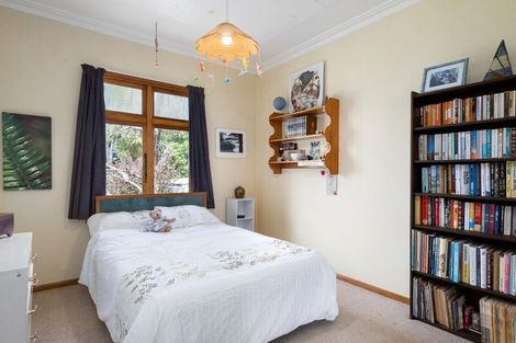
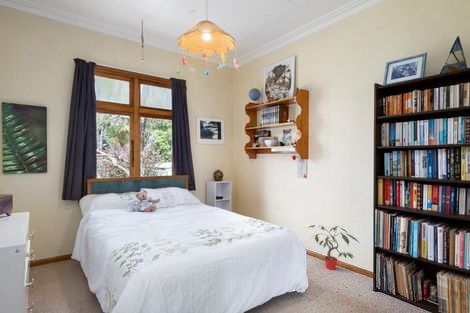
+ potted plant [307,224,359,271]
